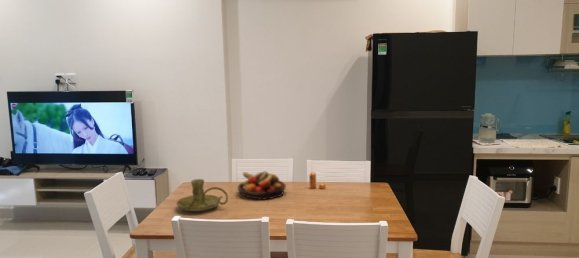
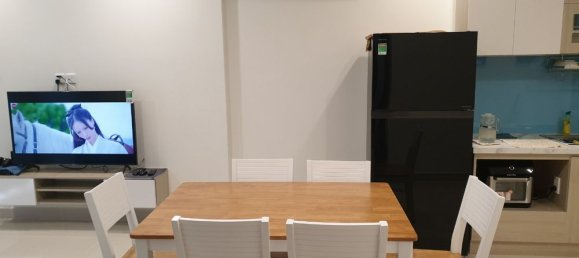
- candle holder [176,178,229,212]
- fruit bowl [237,170,287,201]
- pepper shaker [308,171,326,190]
